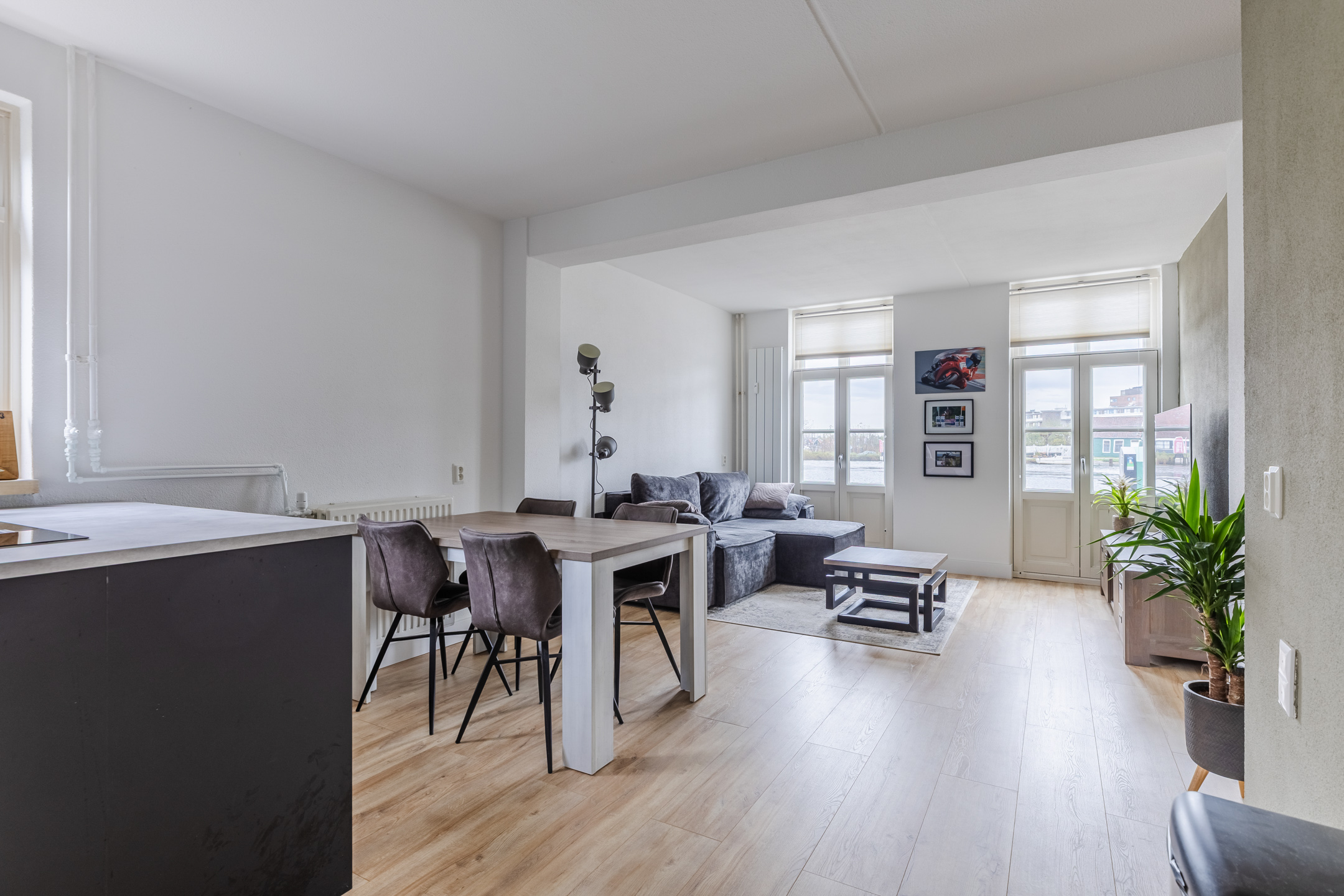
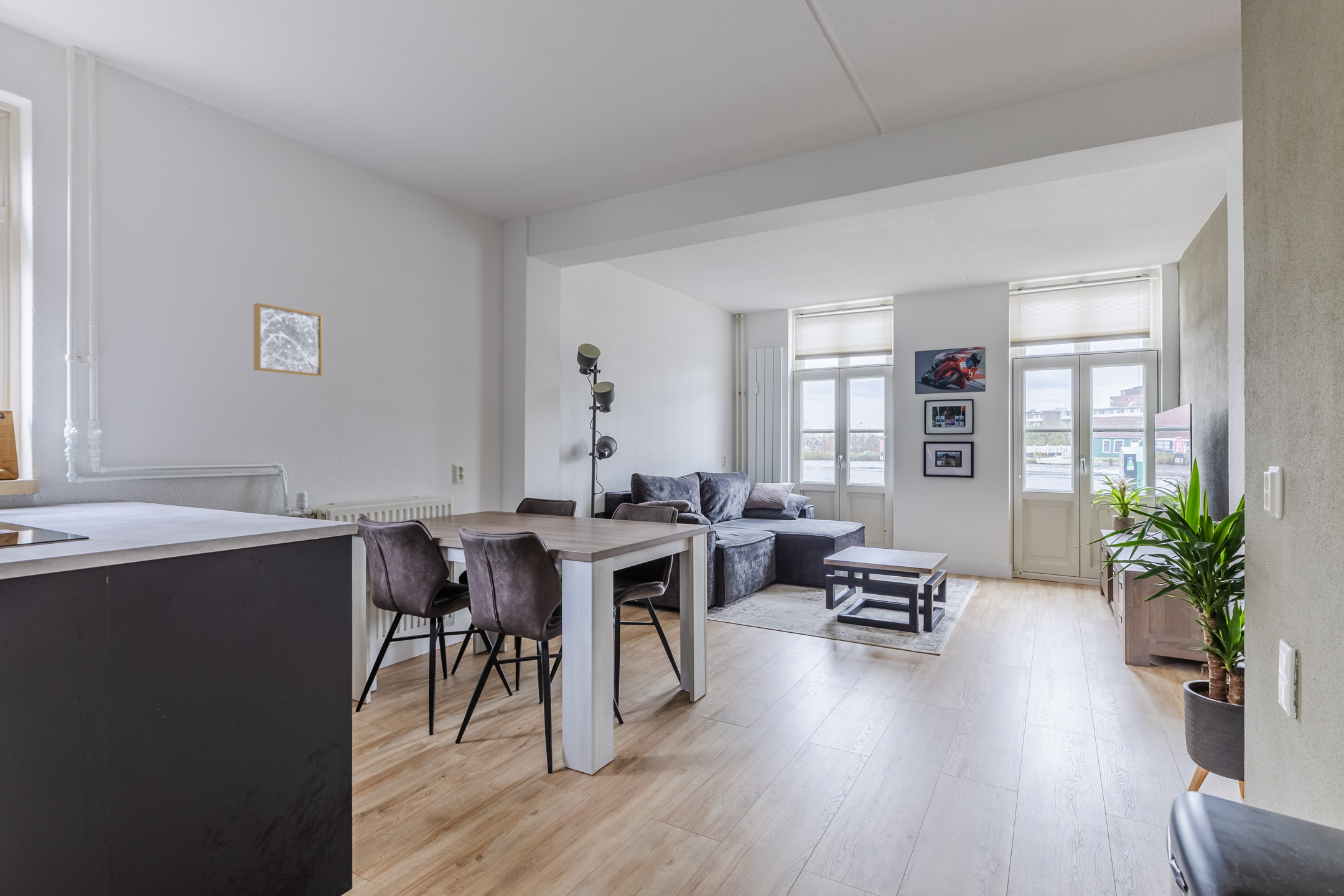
+ wall art [253,302,323,378]
